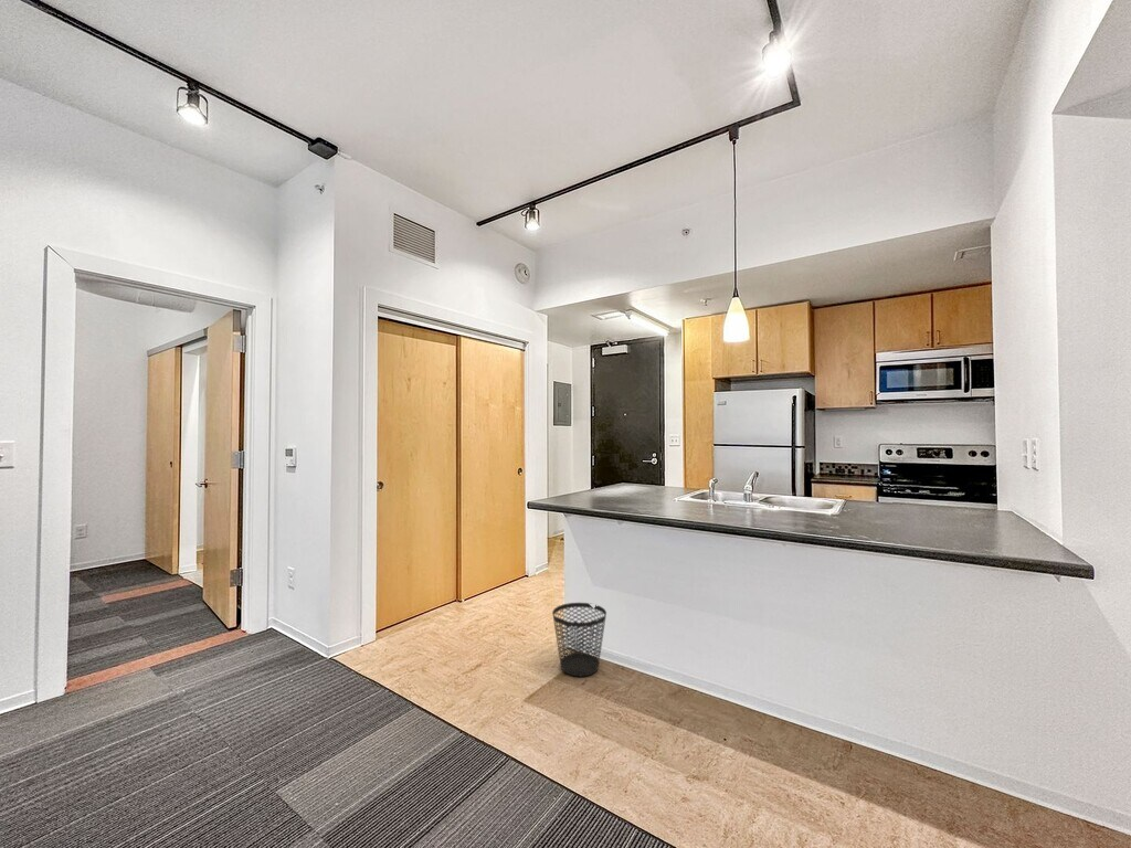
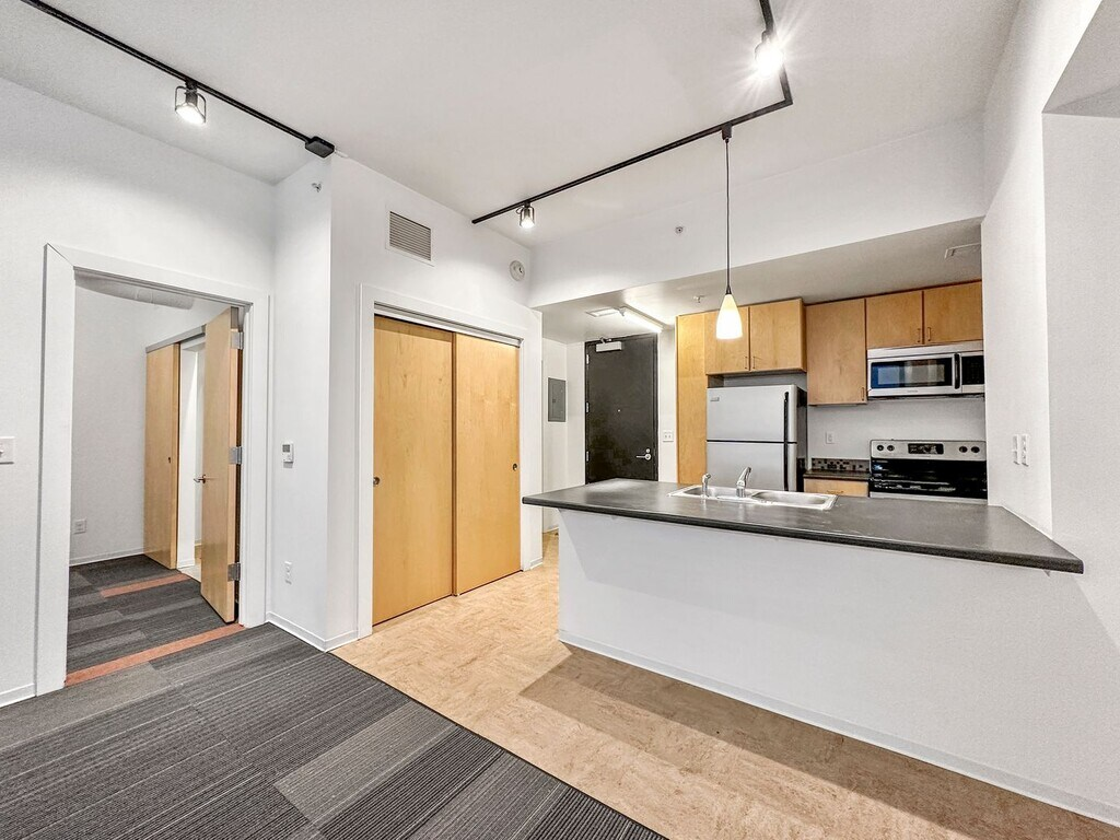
- wastebasket [551,602,607,678]
